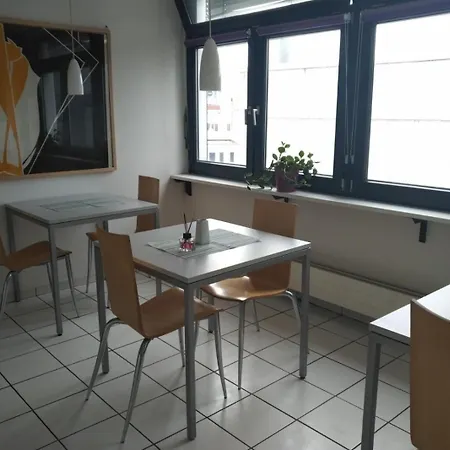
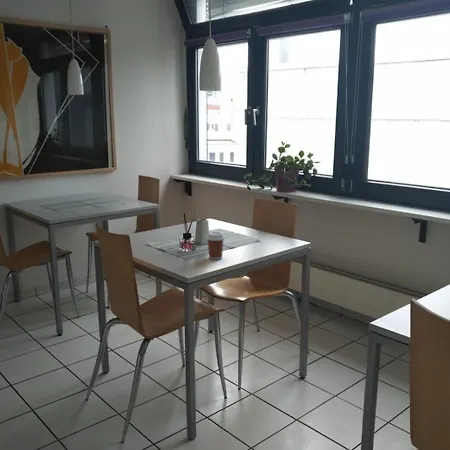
+ coffee cup [205,231,226,260]
